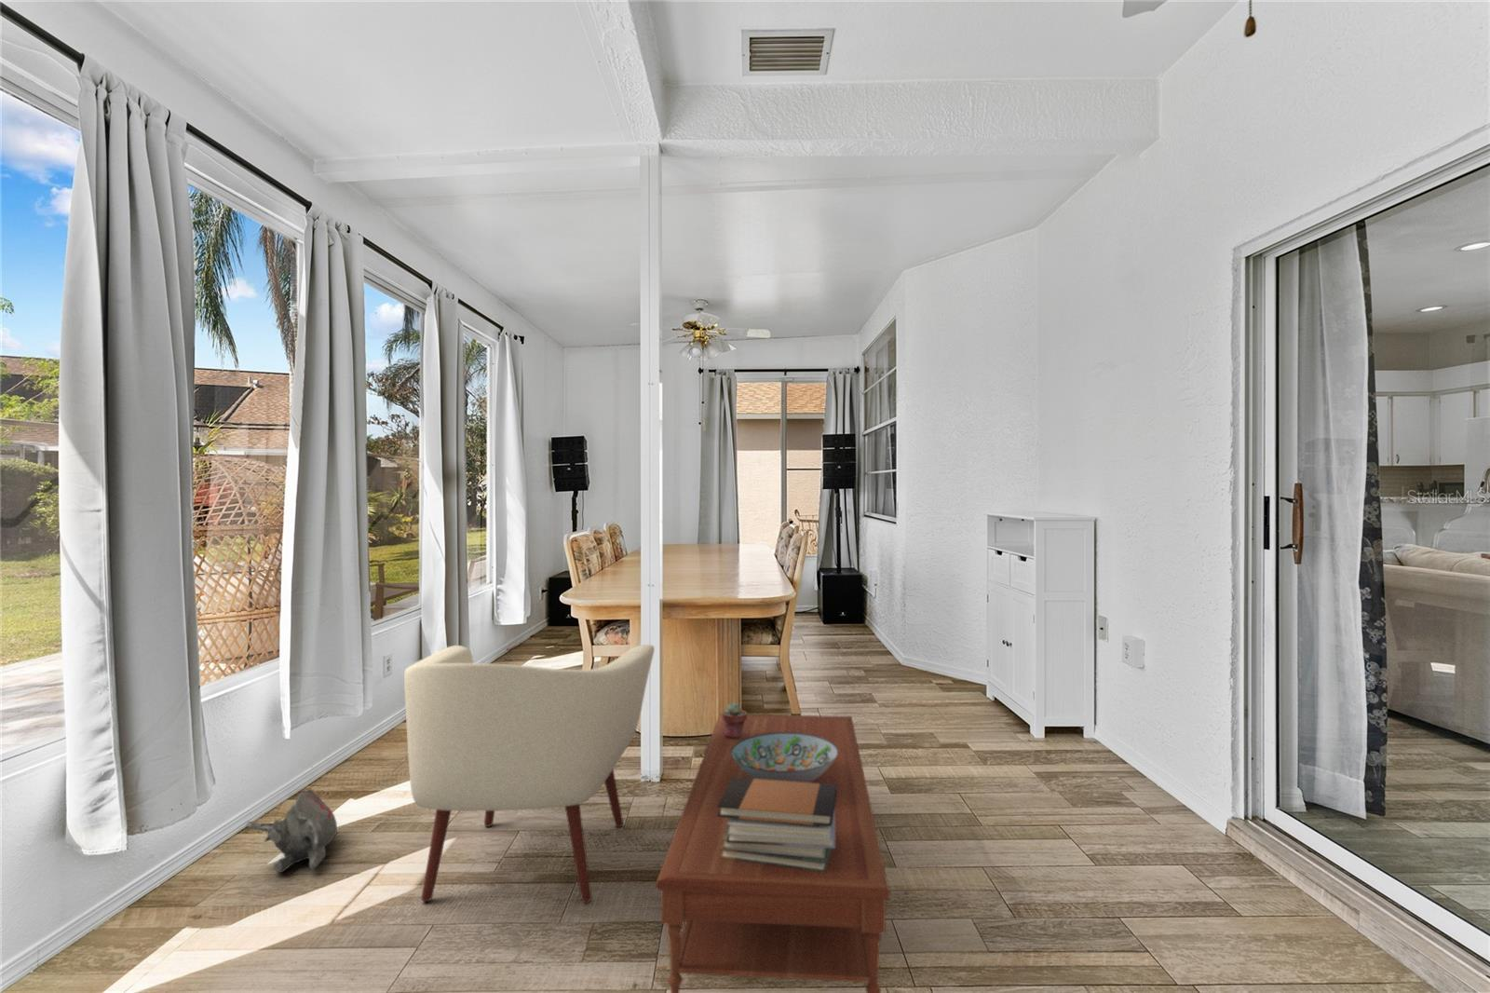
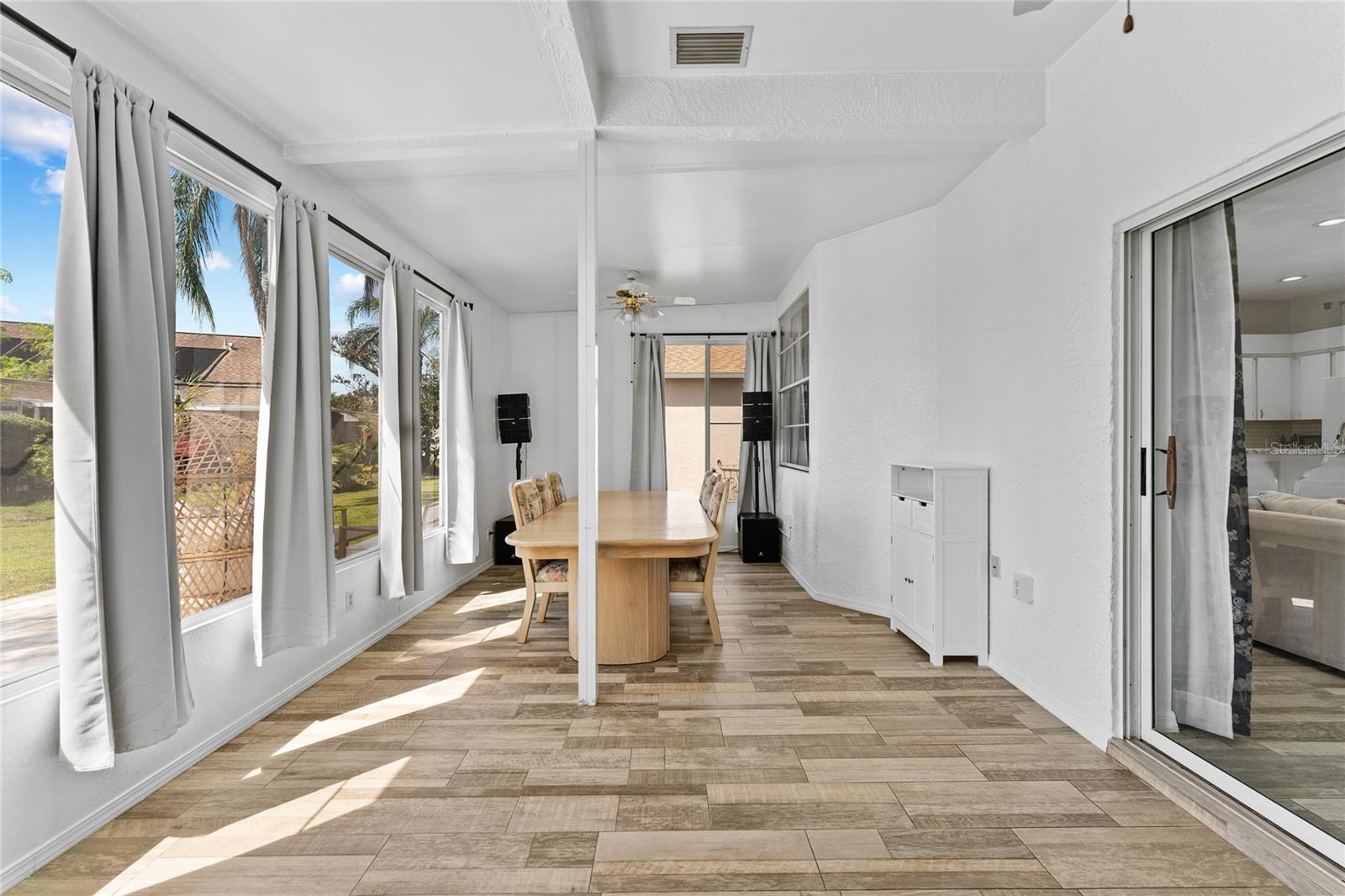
- decorative bowl [731,733,839,782]
- book stack [717,777,838,872]
- potted succulent [721,703,748,739]
- coffee table [655,714,891,993]
- plush toy [245,788,338,873]
- armchair [403,644,656,903]
